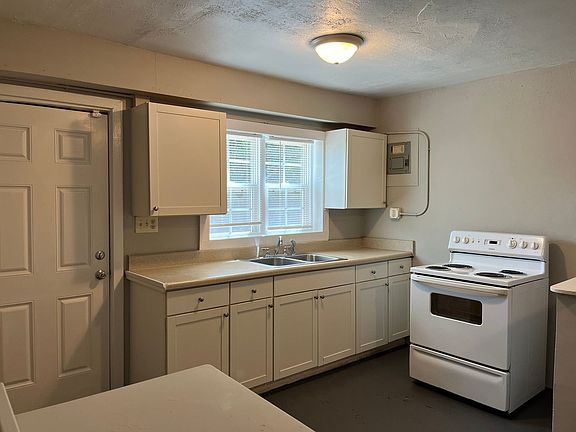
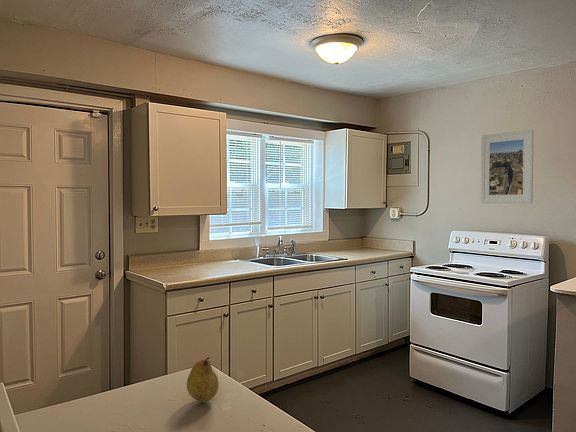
+ fruit [186,356,220,403]
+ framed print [480,129,535,204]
